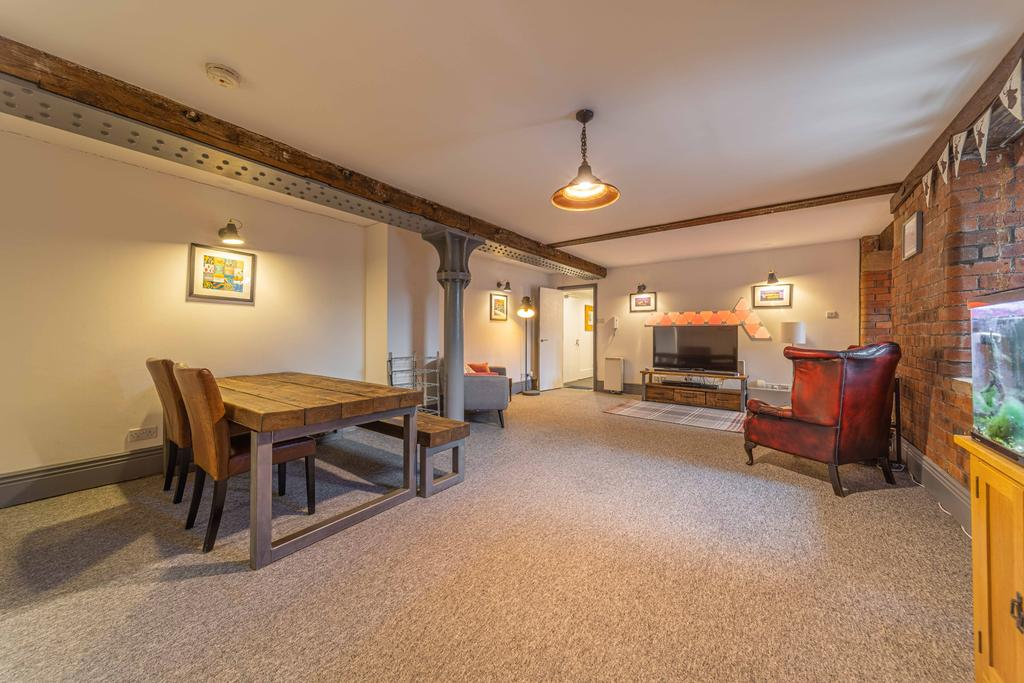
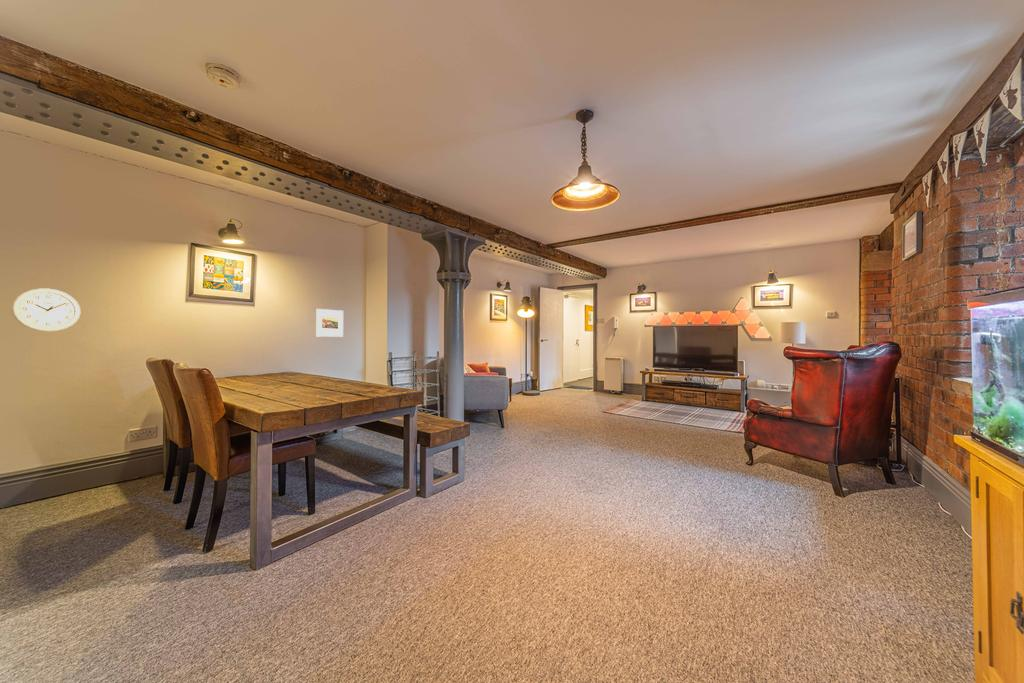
+ wall clock [11,288,82,333]
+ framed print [315,308,344,338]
